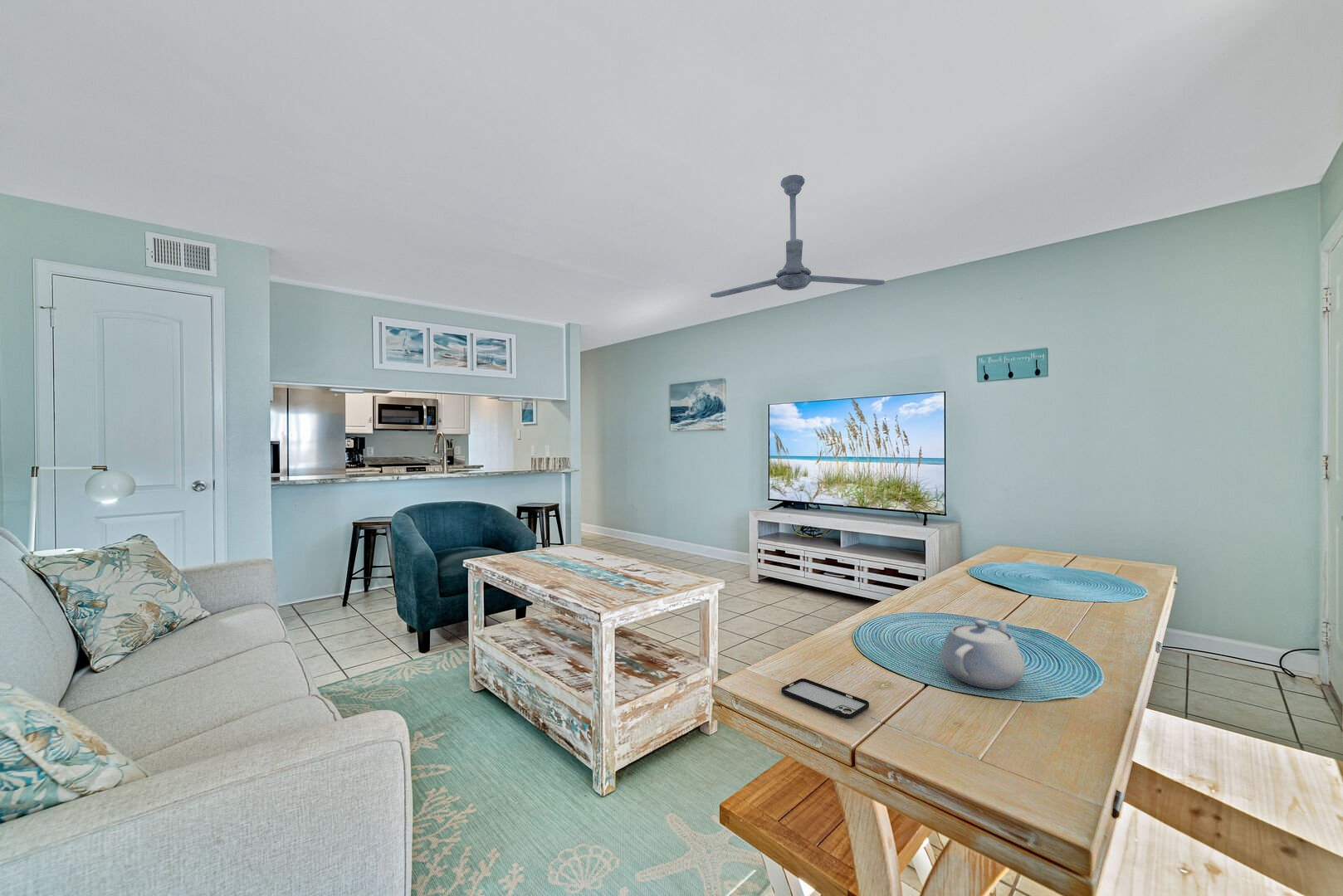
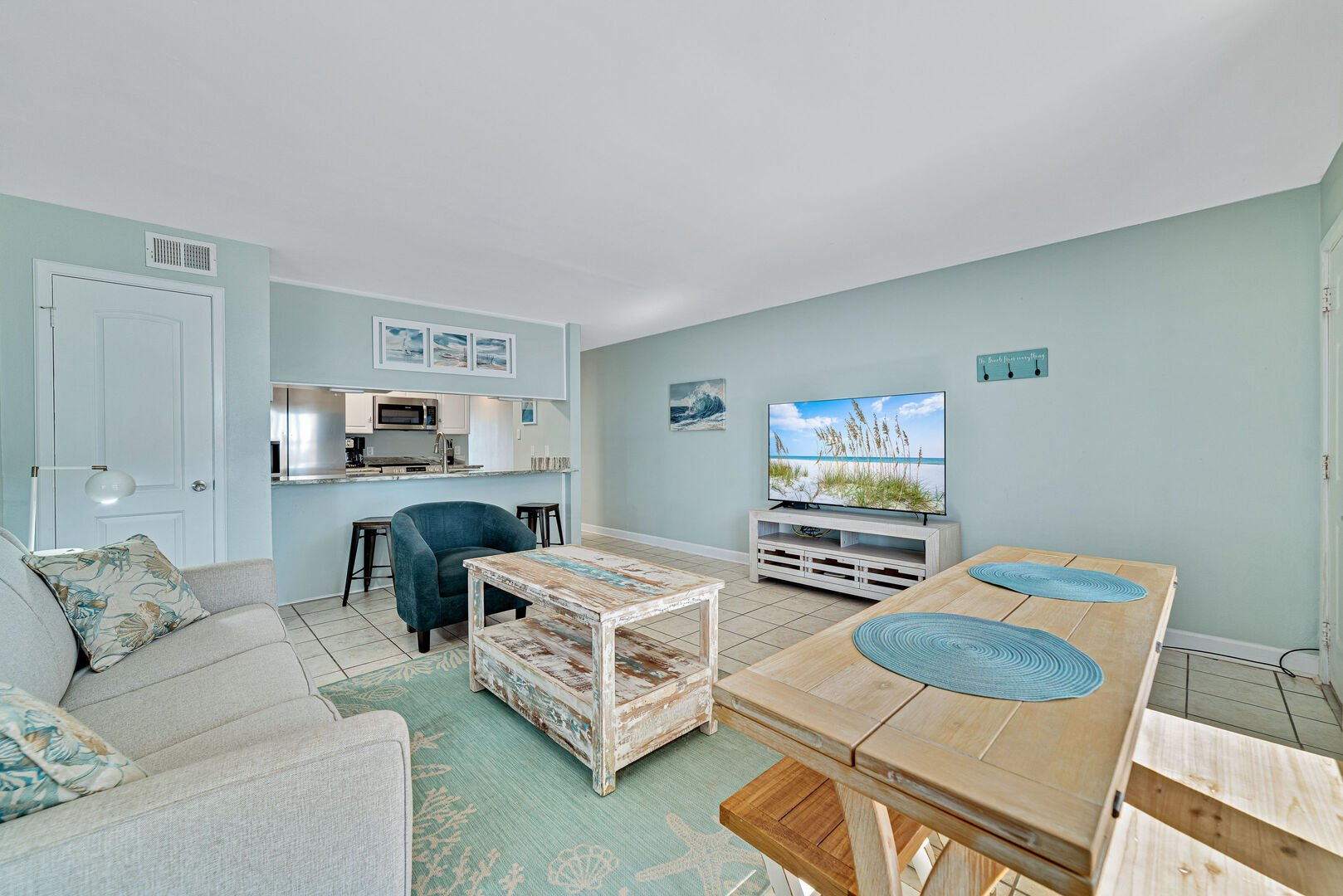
- smartphone [781,678,870,720]
- ceiling fan [710,173,886,299]
- teapot [940,619,1027,690]
